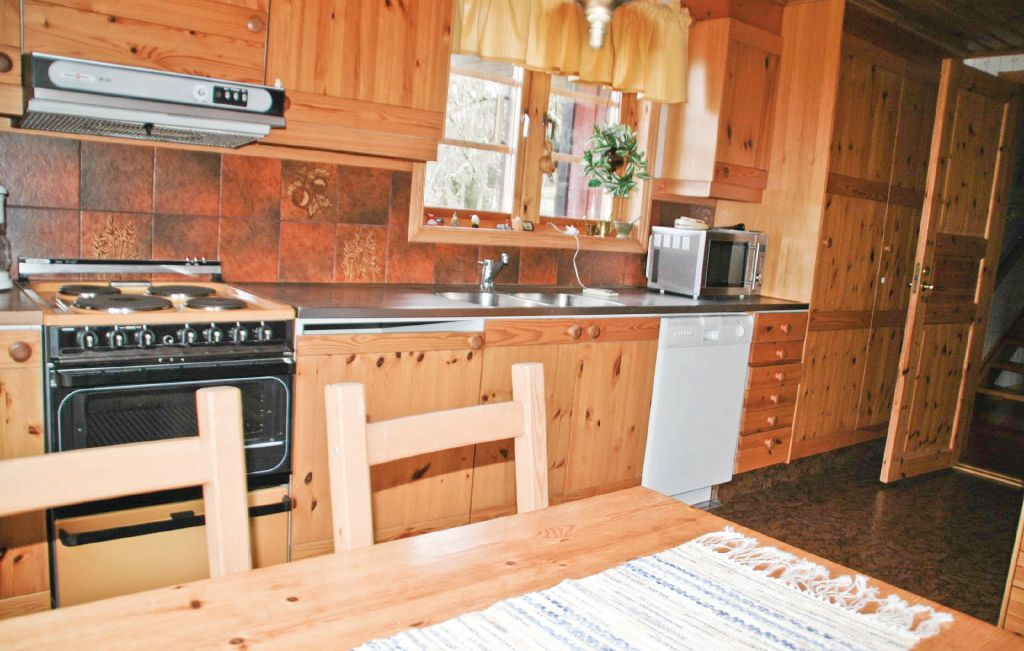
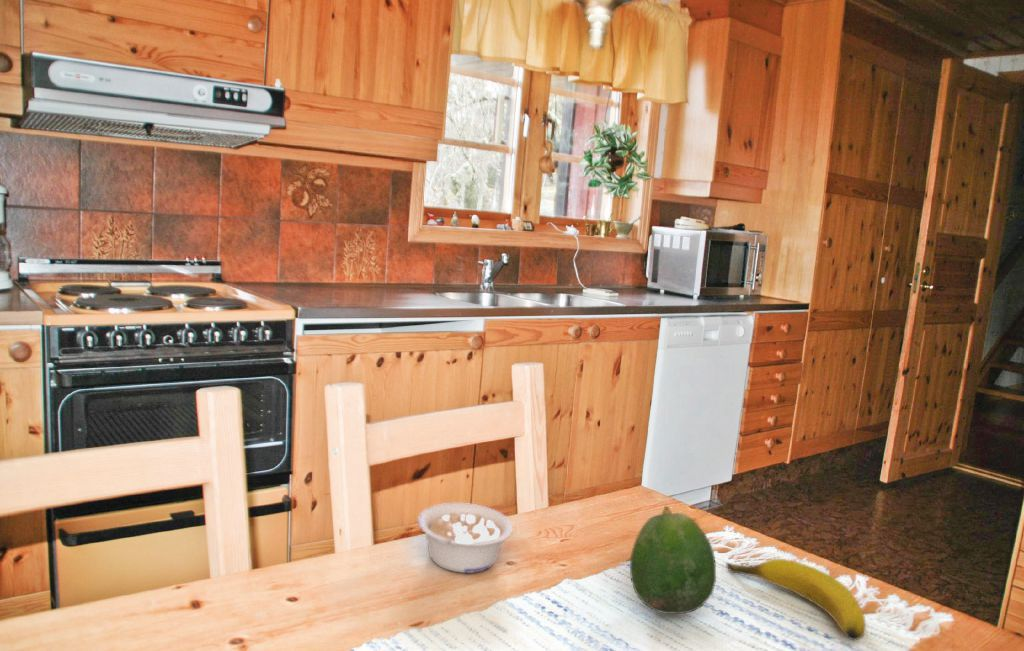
+ legume [416,502,514,574]
+ banana [725,558,867,641]
+ fruit [629,505,717,615]
